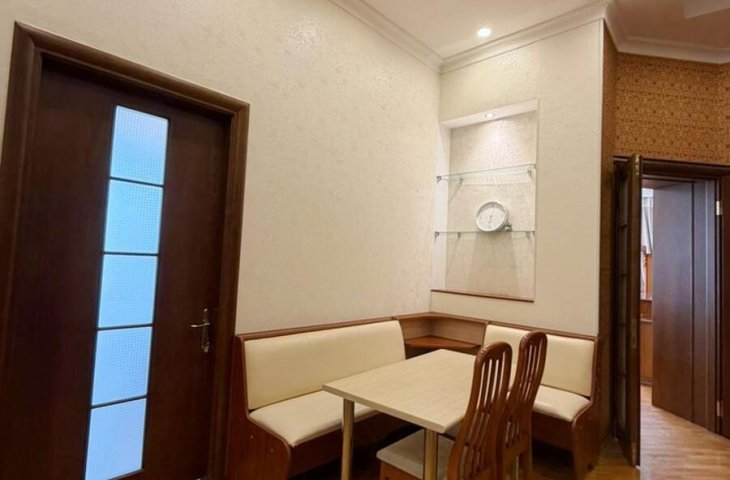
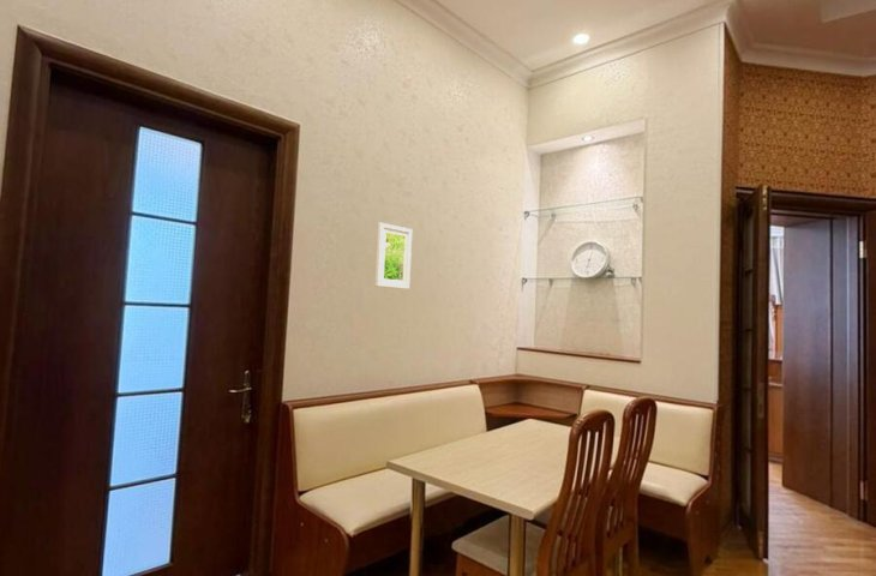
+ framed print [374,222,413,290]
